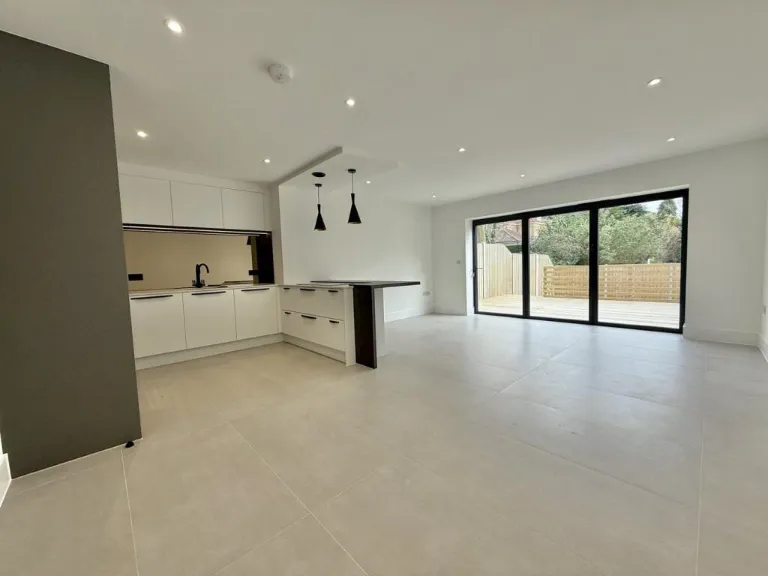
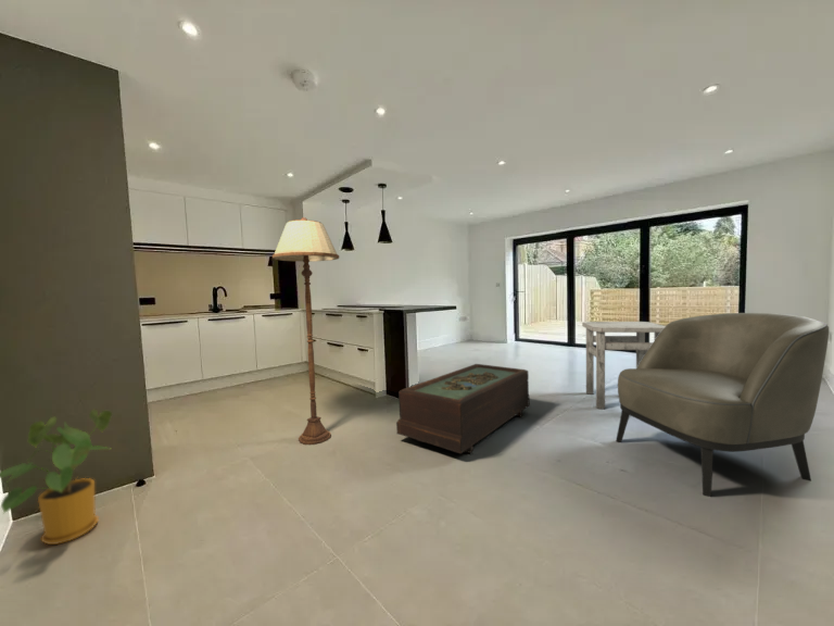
+ house plant [0,409,113,546]
+ floor lamp [271,216,340,446]
+ armchair [615,312,830,498]
+ side table [581,321,666,410]
+ coffee table [395,363,531,454]
